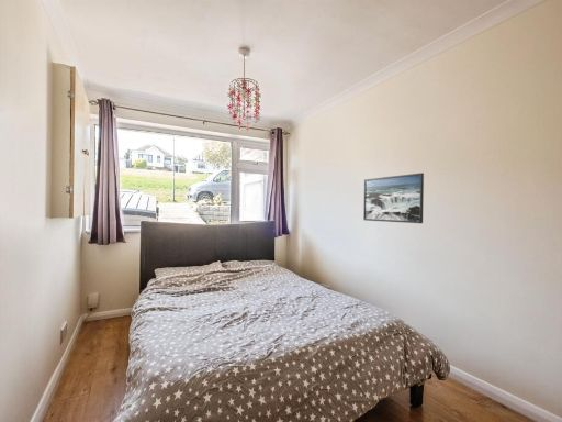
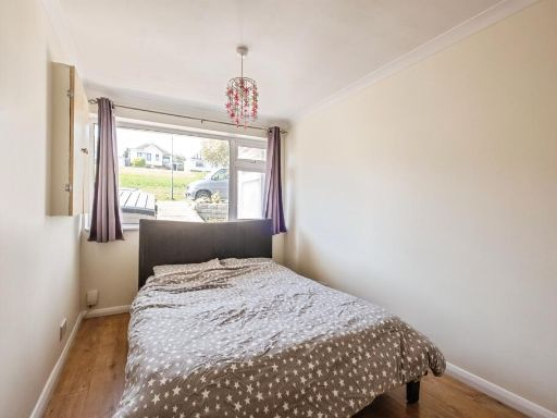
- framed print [362,171,425,224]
